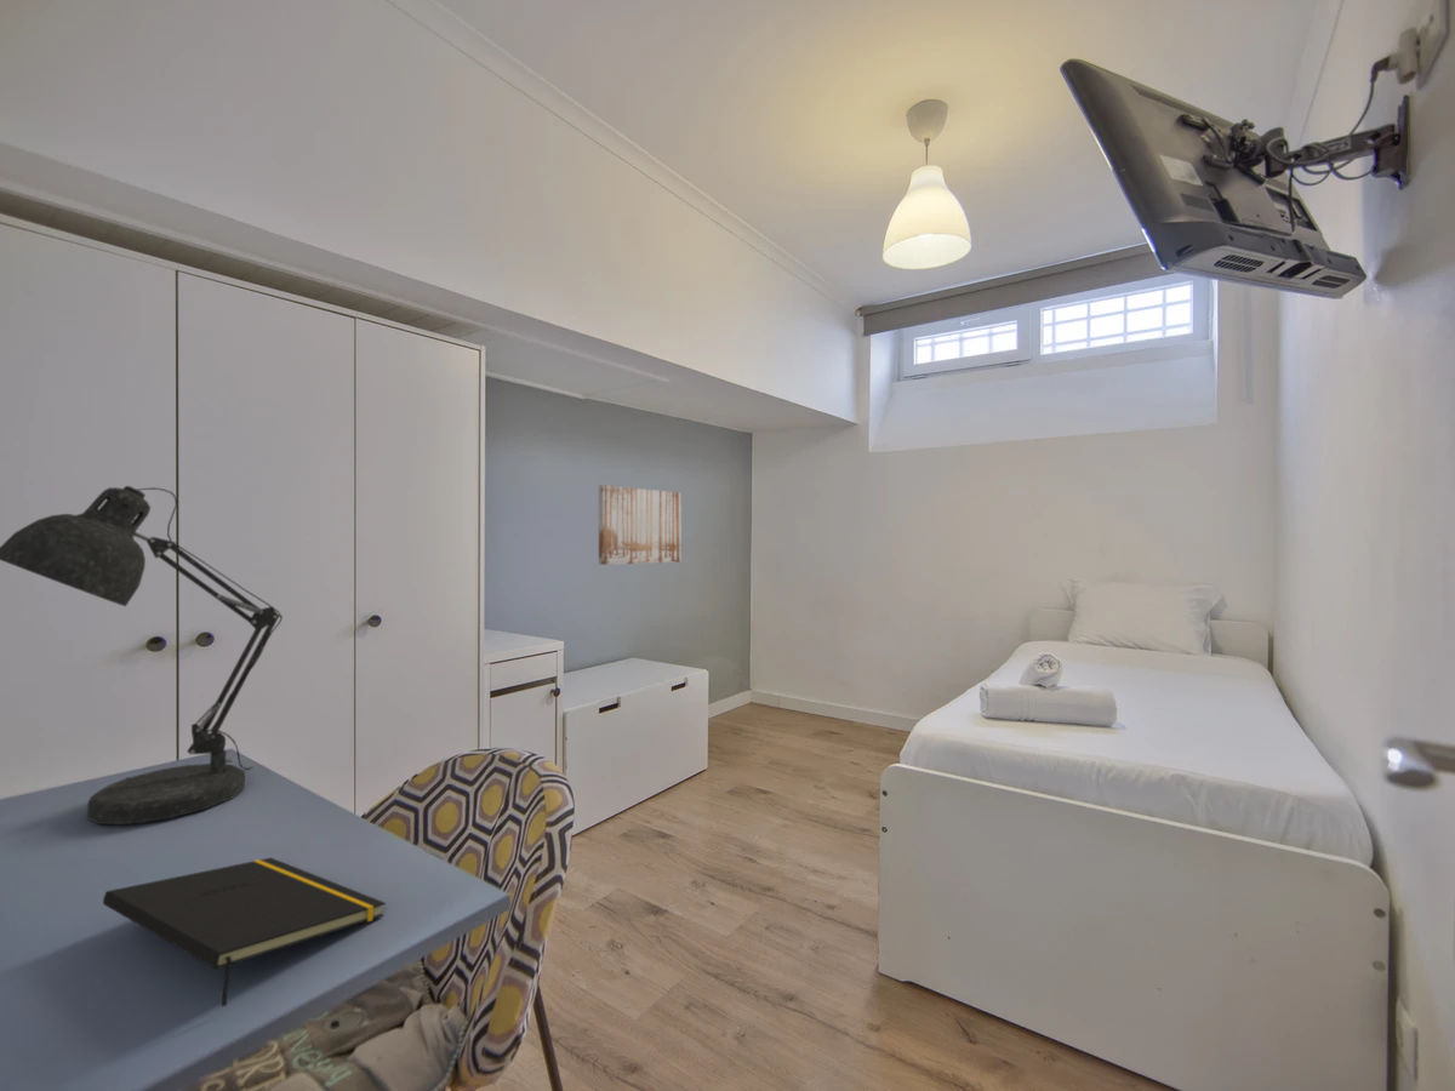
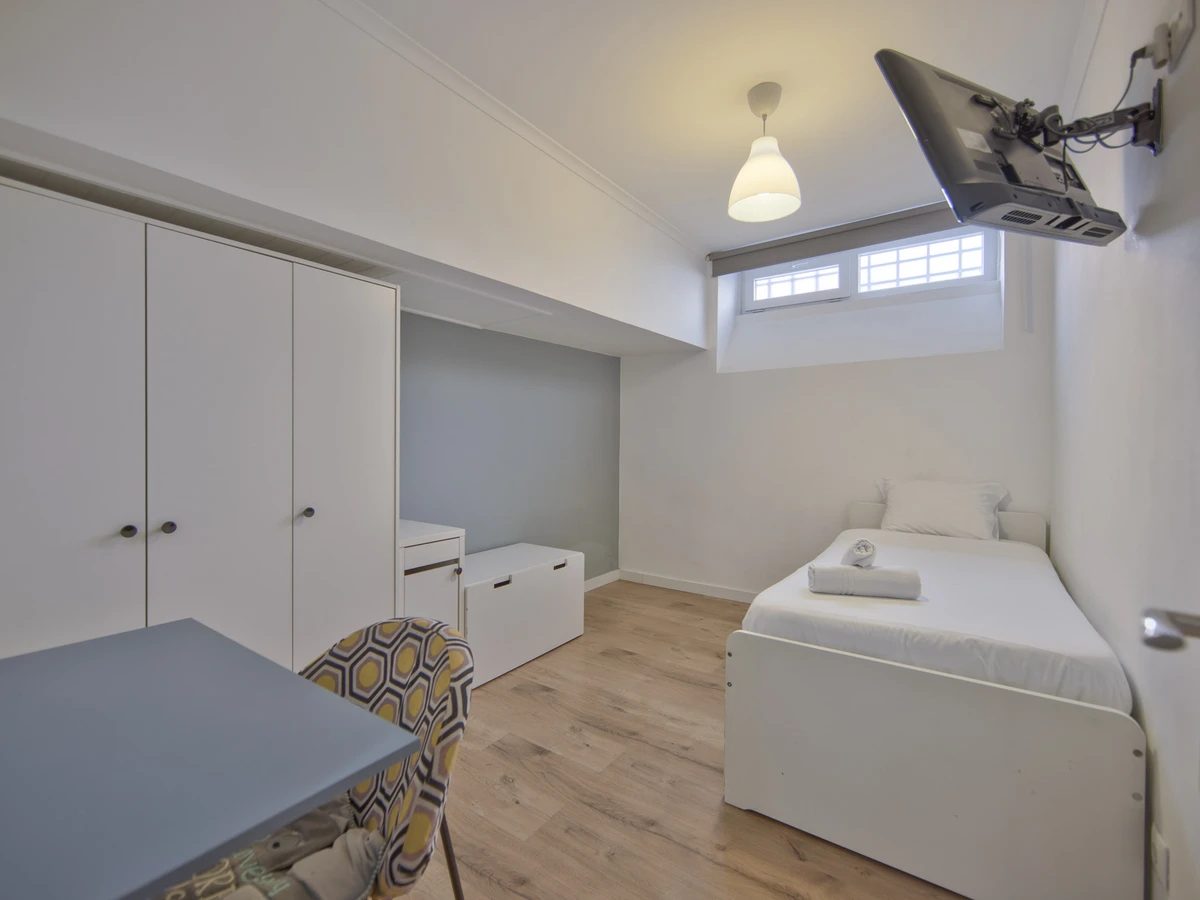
- desk lamp [0,485,284,826]
- notepad [102,857,387,1009]
- wall art [598,484,683,566]
